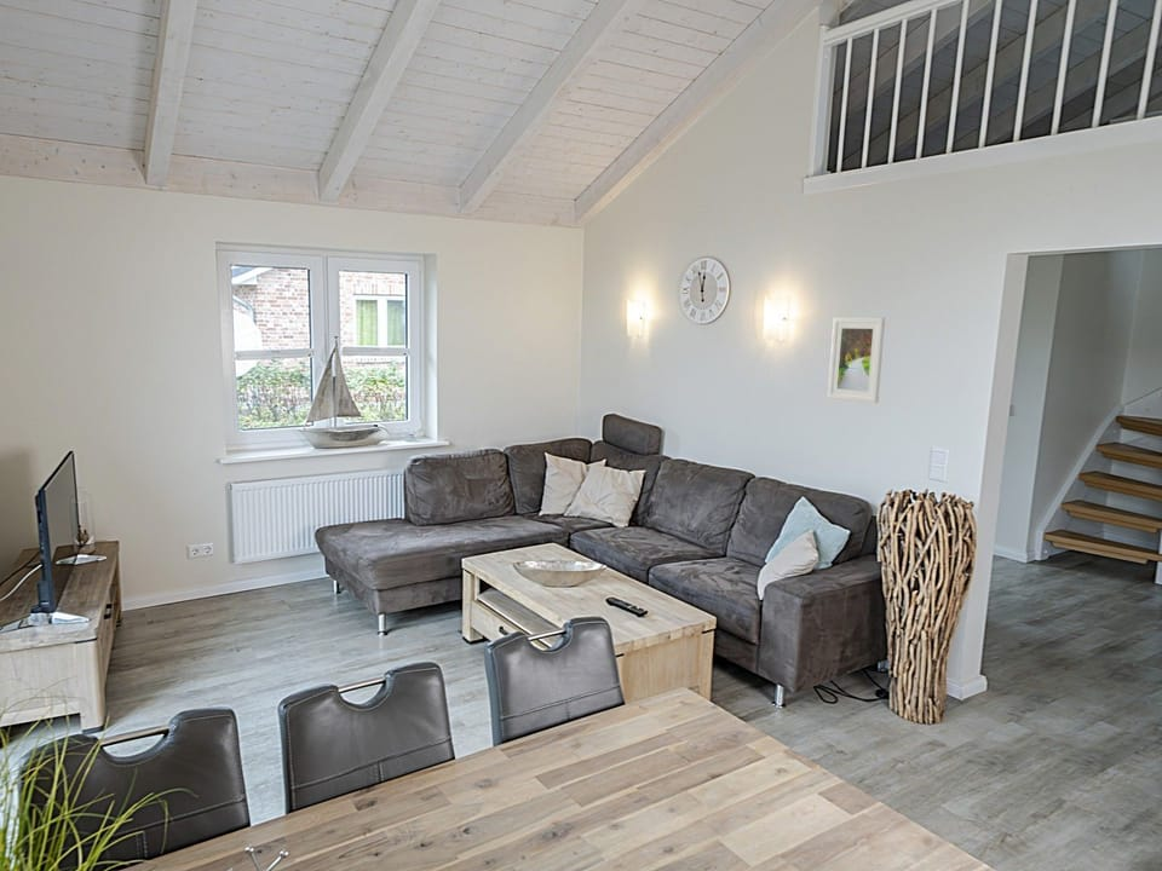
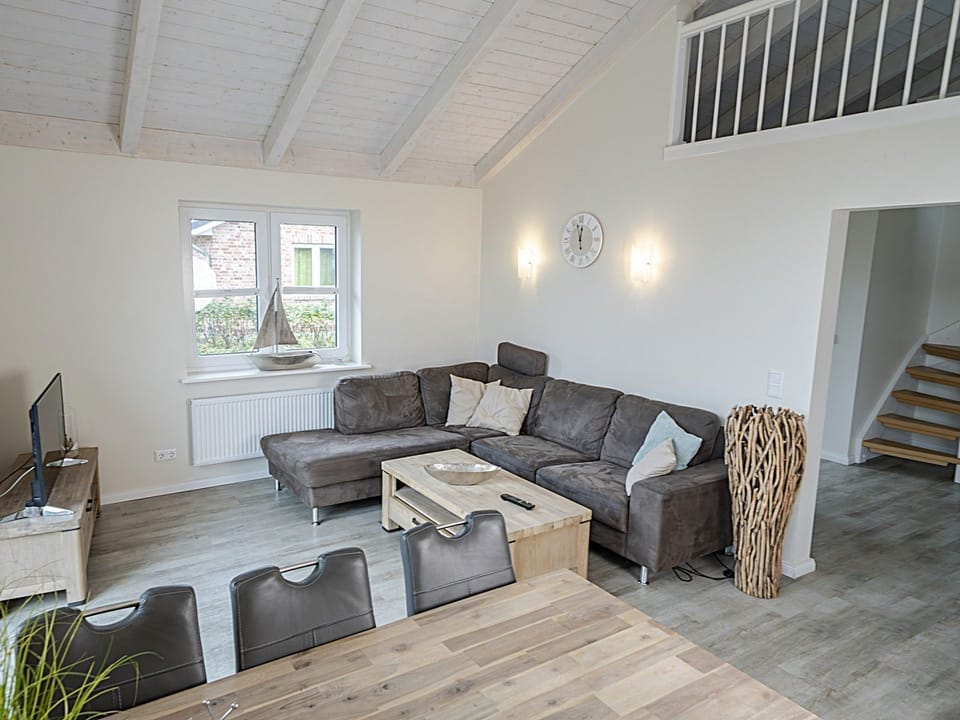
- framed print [827,317,886,404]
